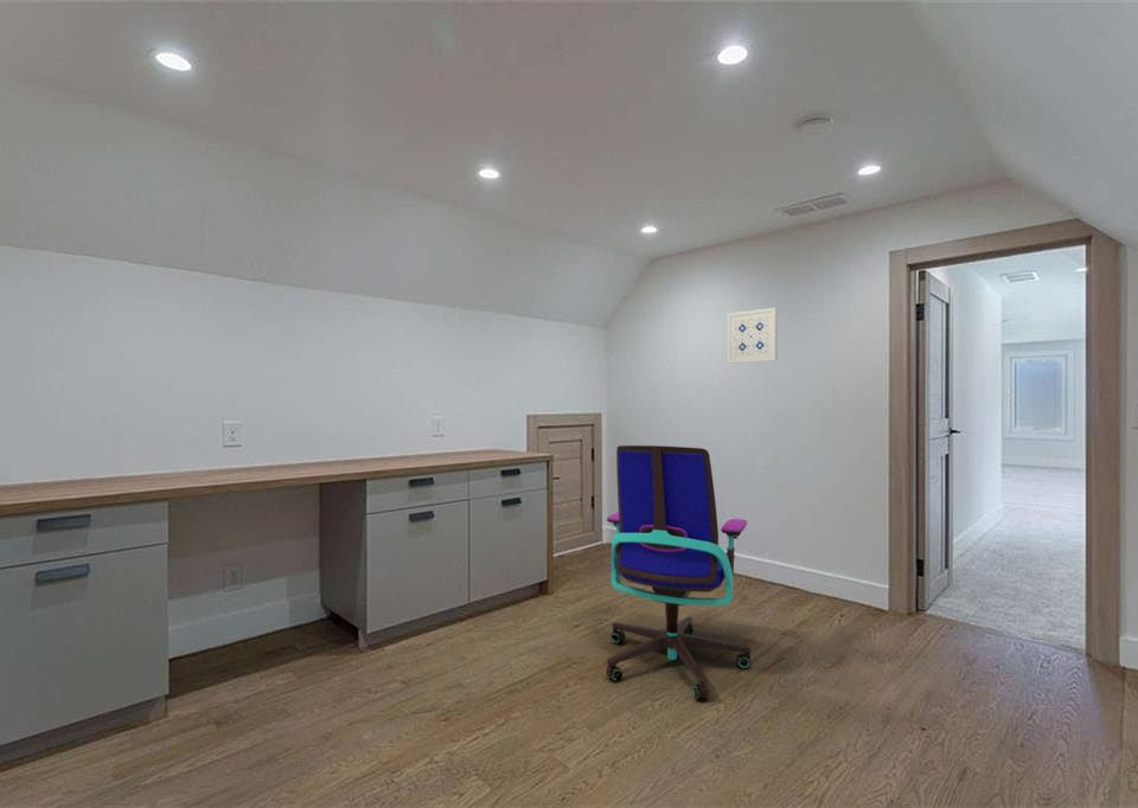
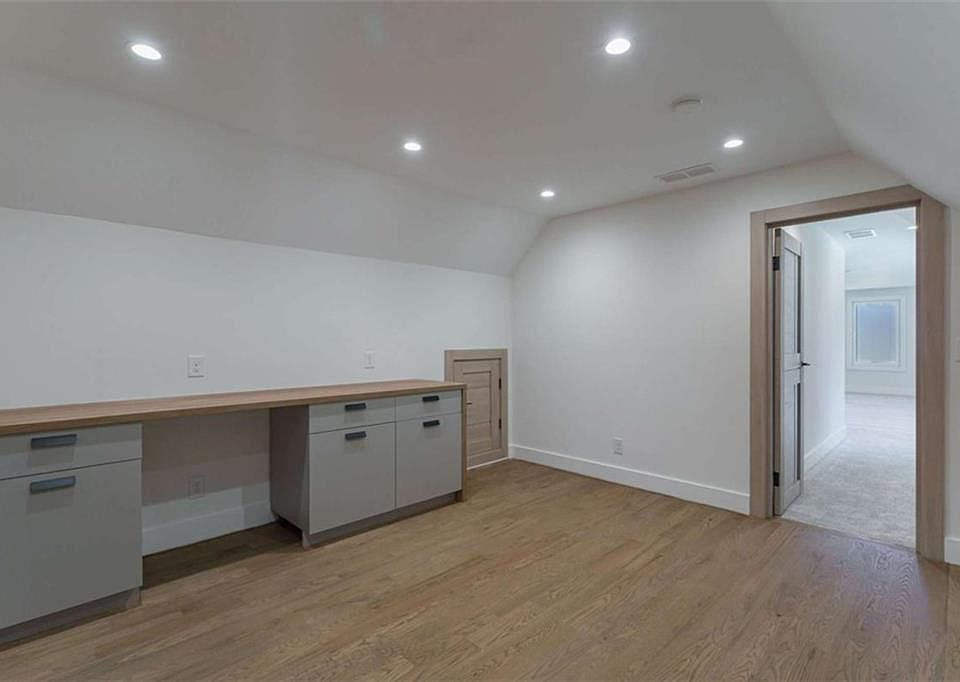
- wall art [727,307,779,365]
- office chair [605,444,752,701]
